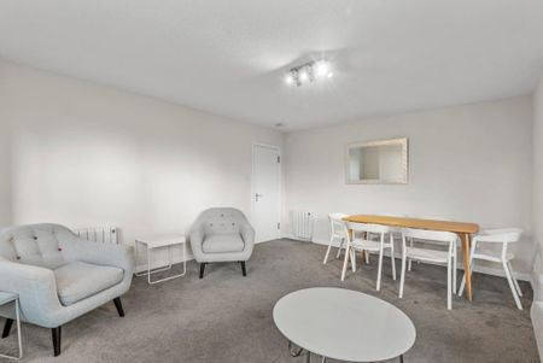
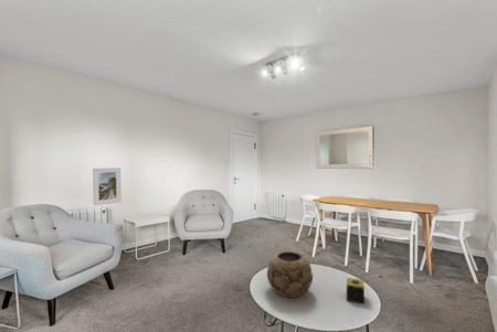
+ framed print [92,167,123,206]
+ decorative bowl [266,250,314,299]
+ candle [346,277,366,304]
